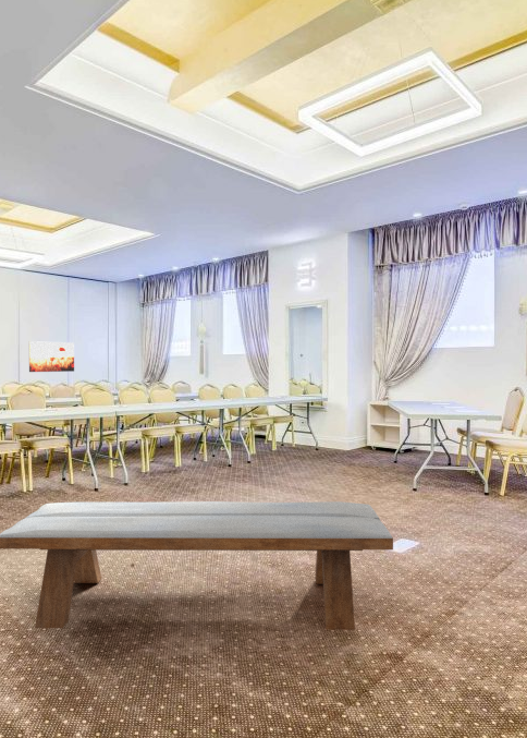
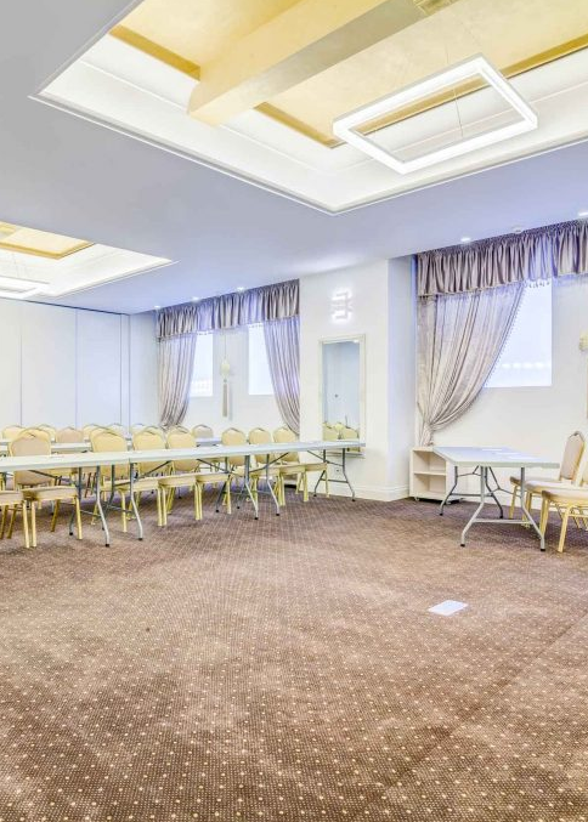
- wall art [28,340,75,373]
- bench [0,500,394,630]
